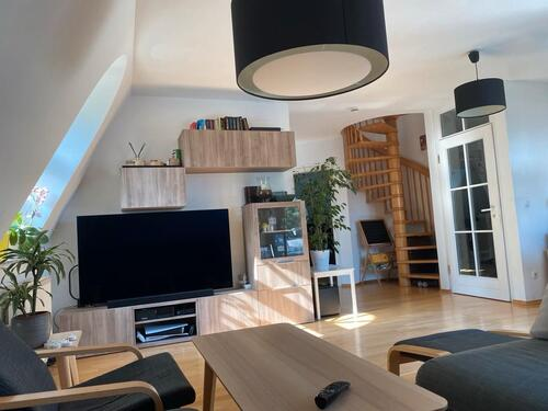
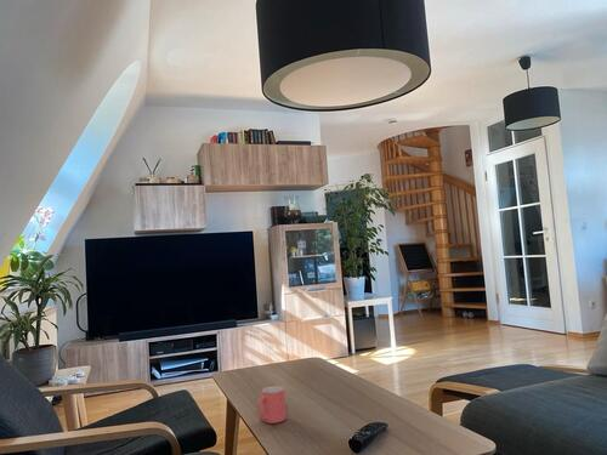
+ mug [255,385,288,425]
